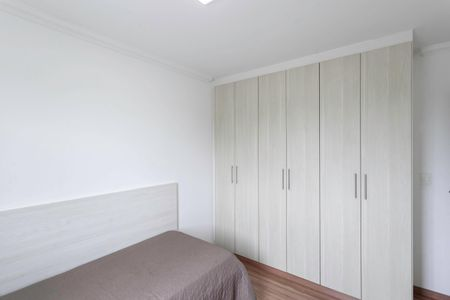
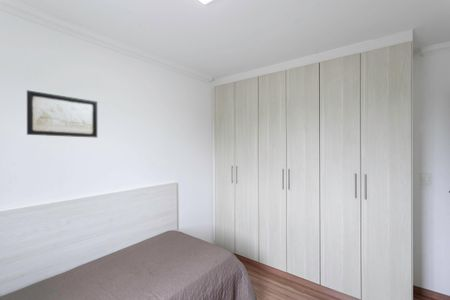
+ wall art [26,89,98,139]
